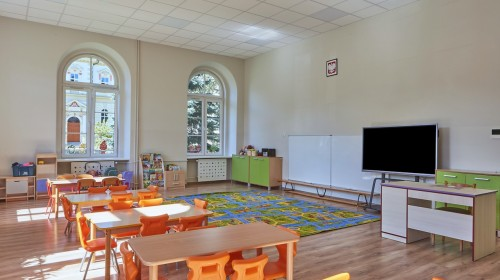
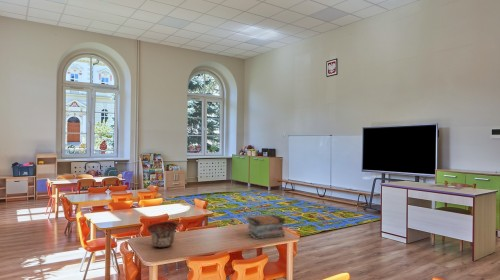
+ book stack [246,214,286,240]
+ bowl [146,221,179,248]
